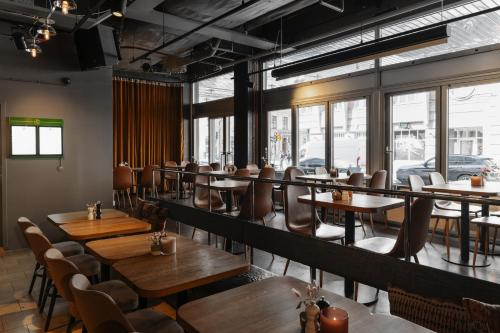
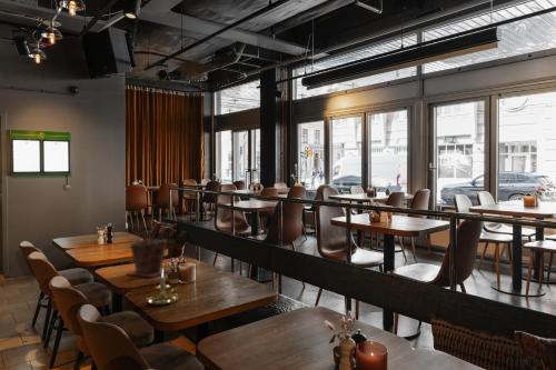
+ plant pot [126,238,170,278]
+ candle holder [146,268,181,307]
